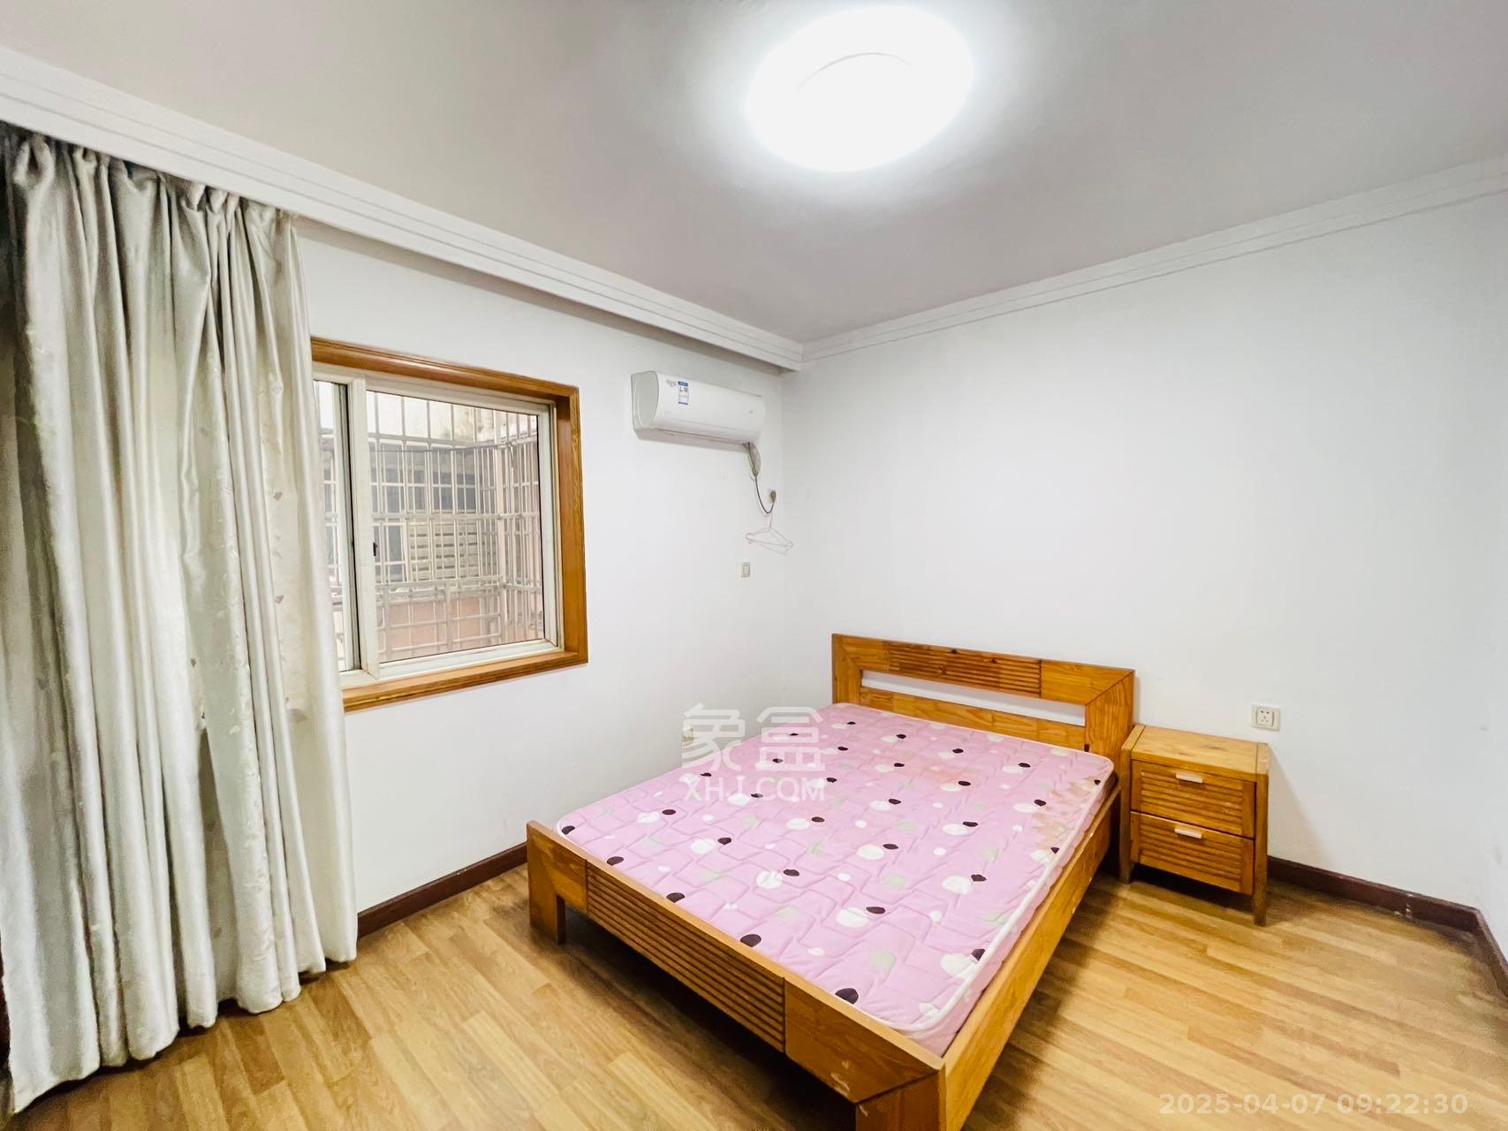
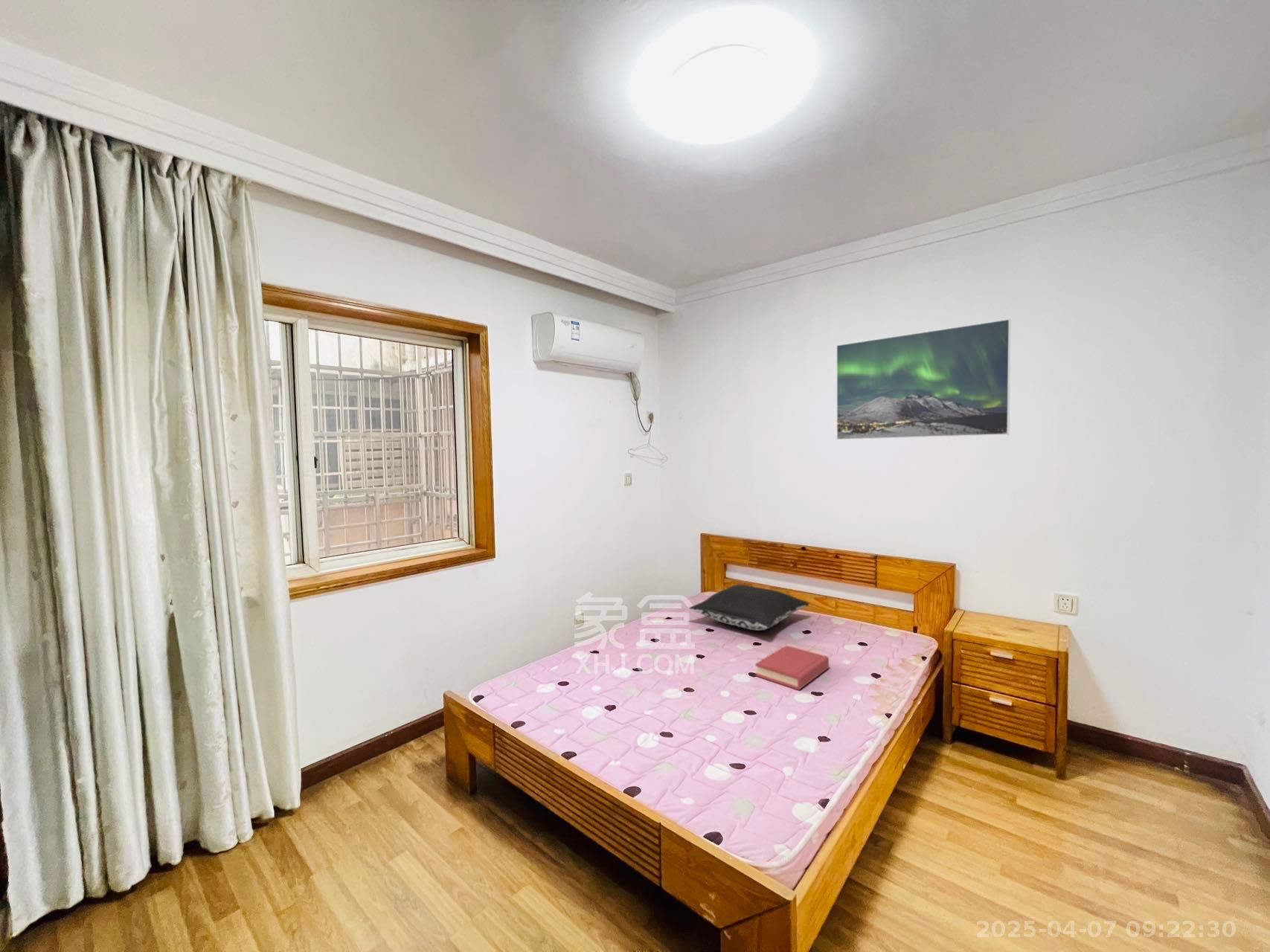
+ hardback book [755,645,830,691]
+ pillow [688,584,810,631]
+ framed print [836,318,1011,440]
